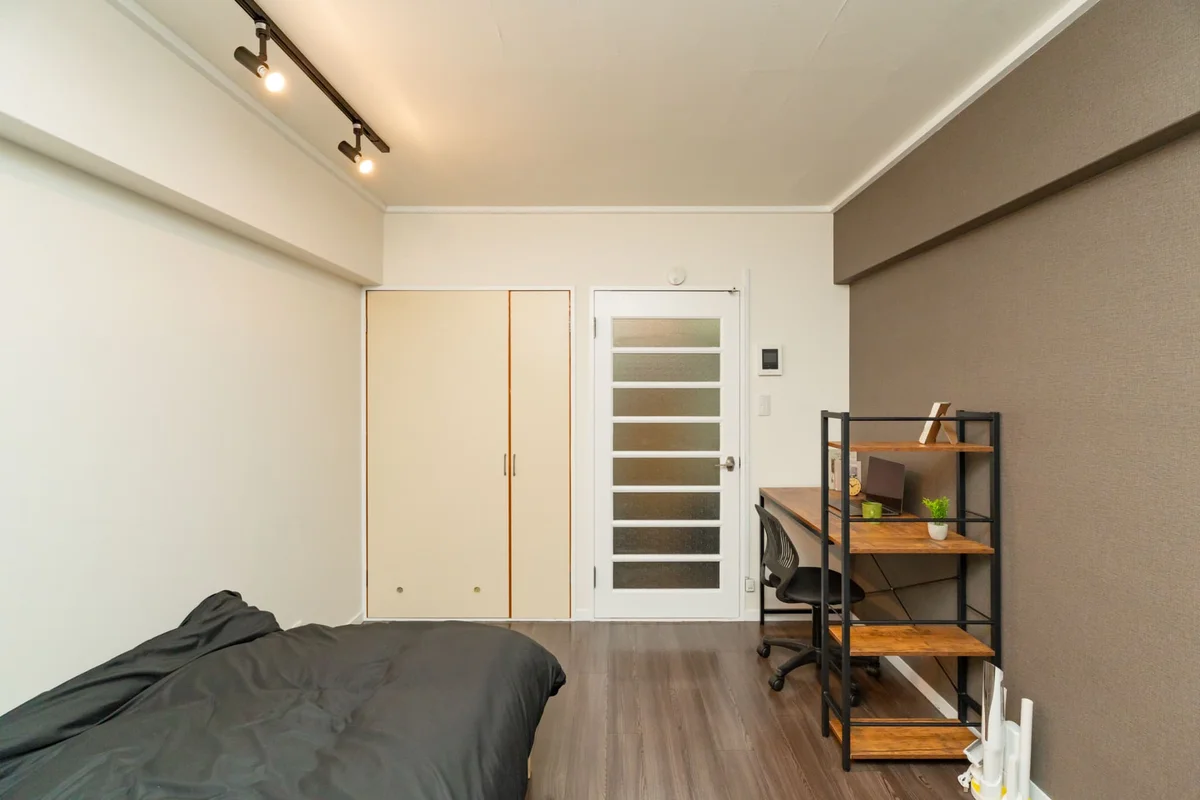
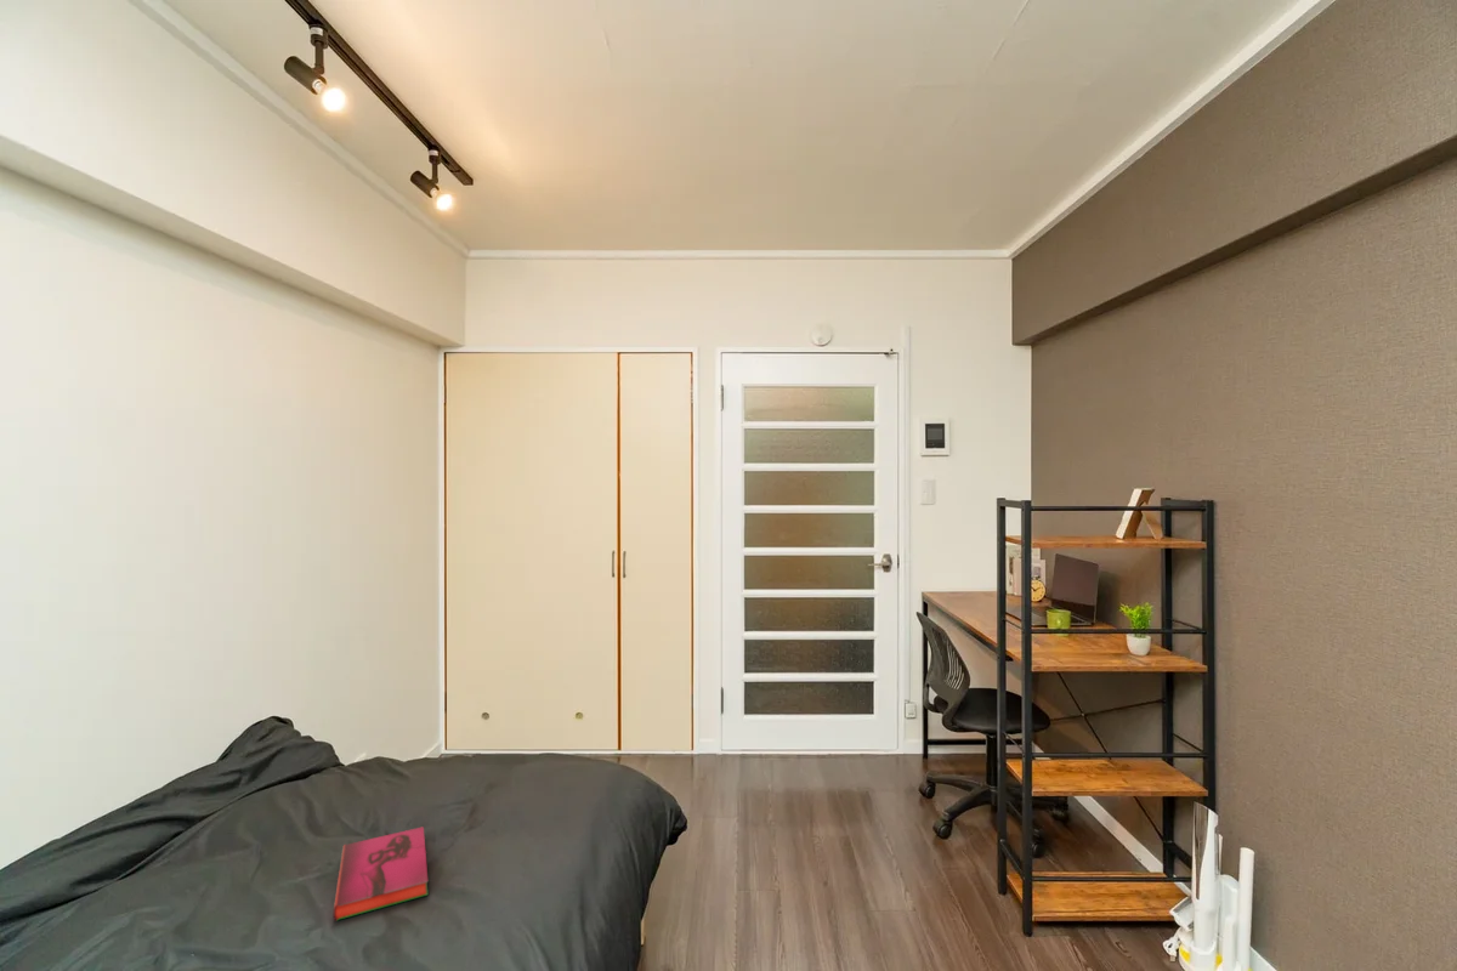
+ hardback book [333,825,429,922]
